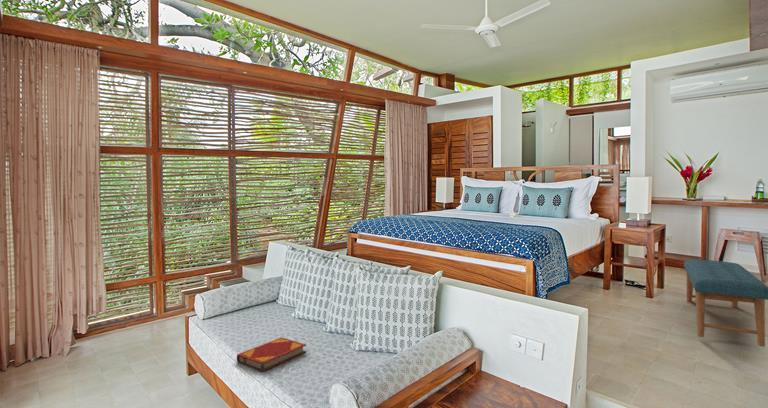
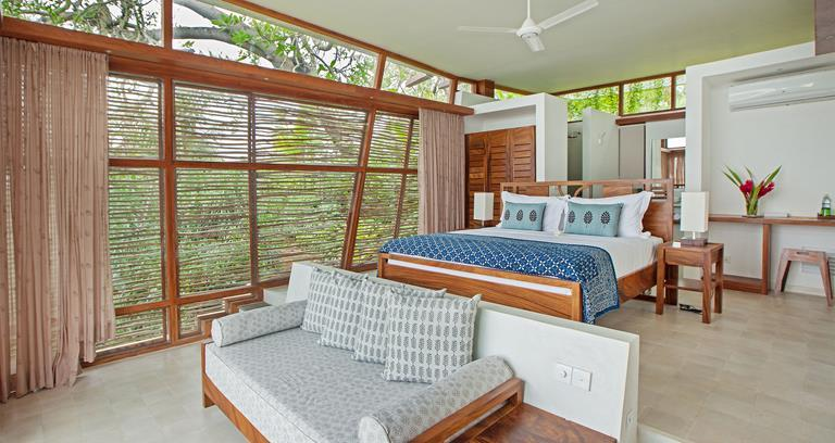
- hardback book [236,337,307,373]
- bench [683,259,768,348]
